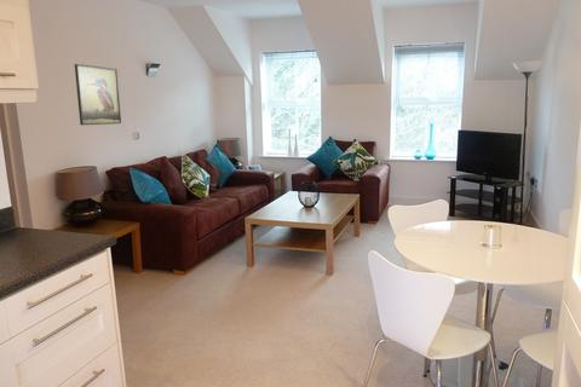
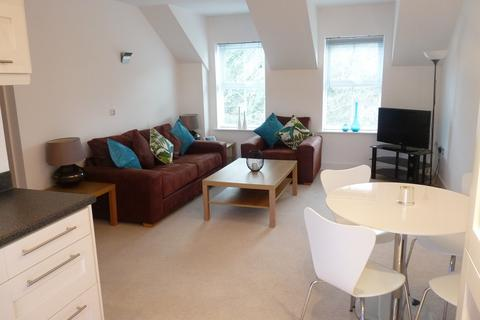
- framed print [74,63,122,126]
